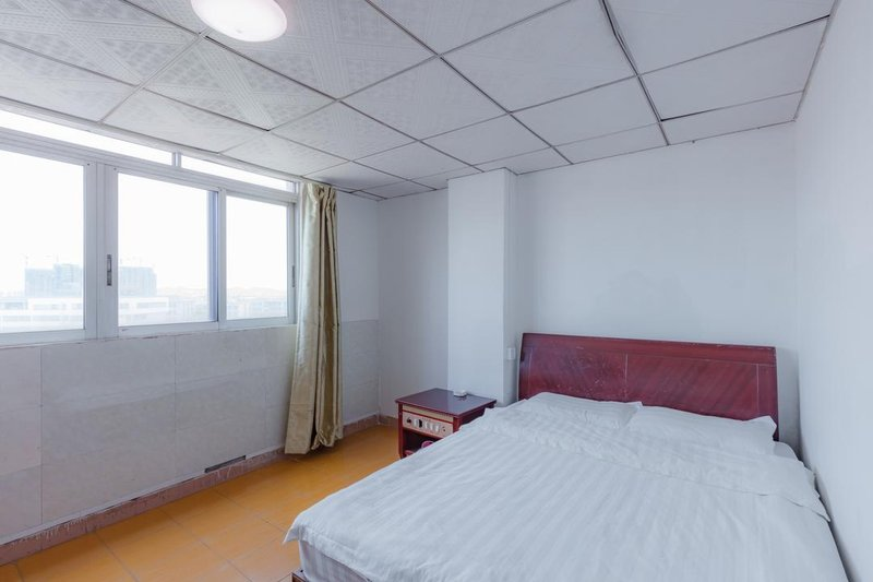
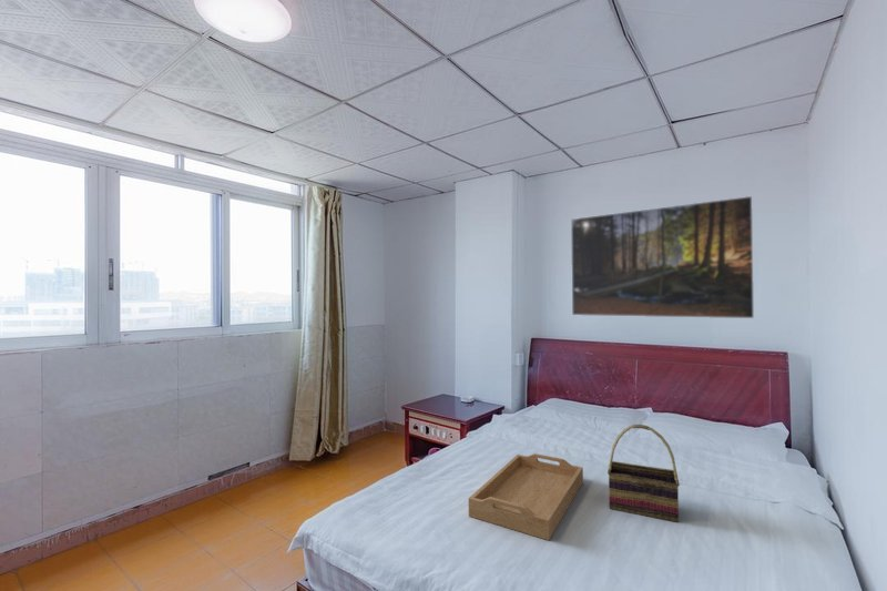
+ woven basket [606,424,681,523]
+ serving tray [468,452,584,541]
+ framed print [570,195,755,319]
